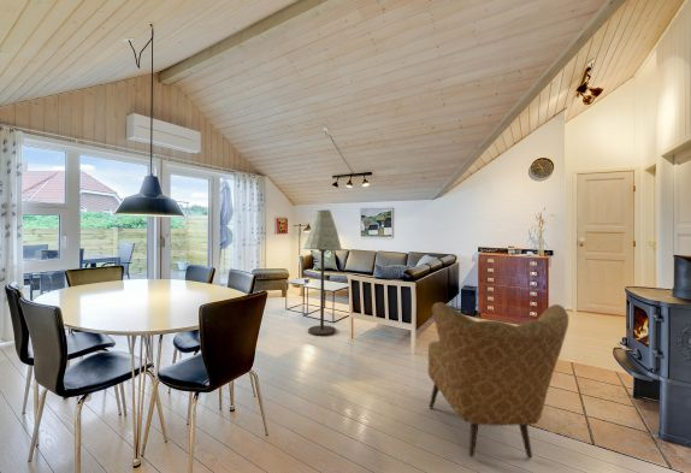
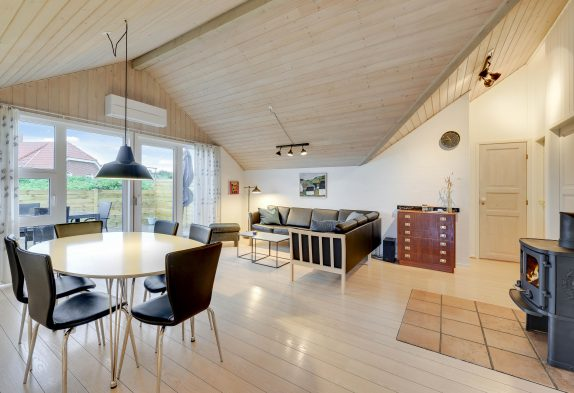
- floor lamp [302,208,343,337]
- armchair [427,301,569,460]
